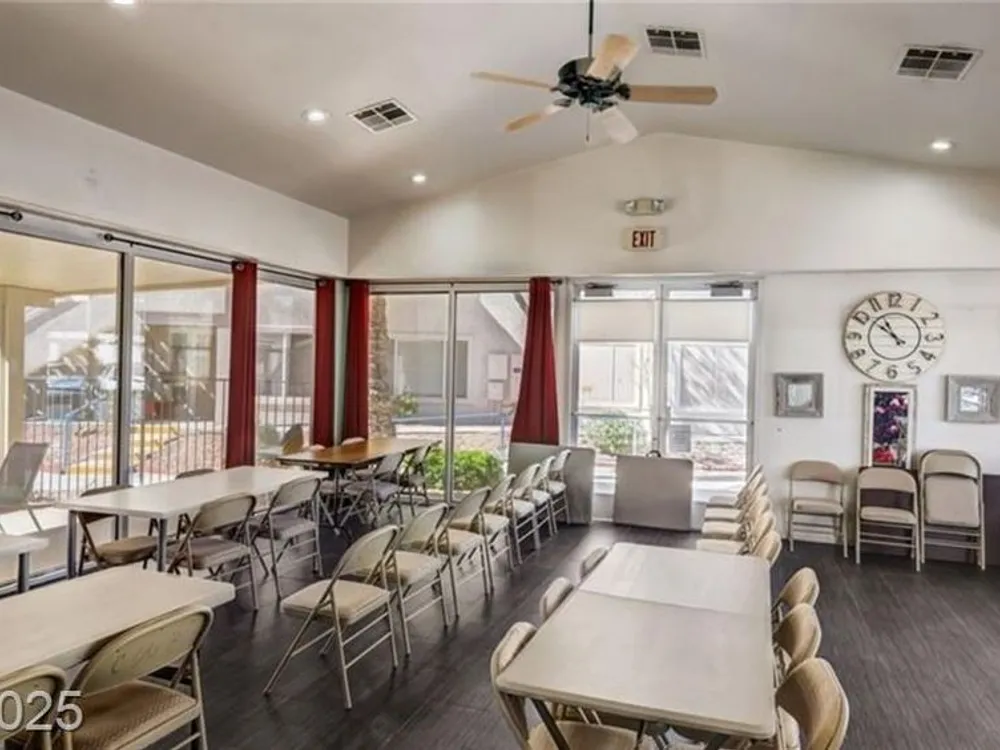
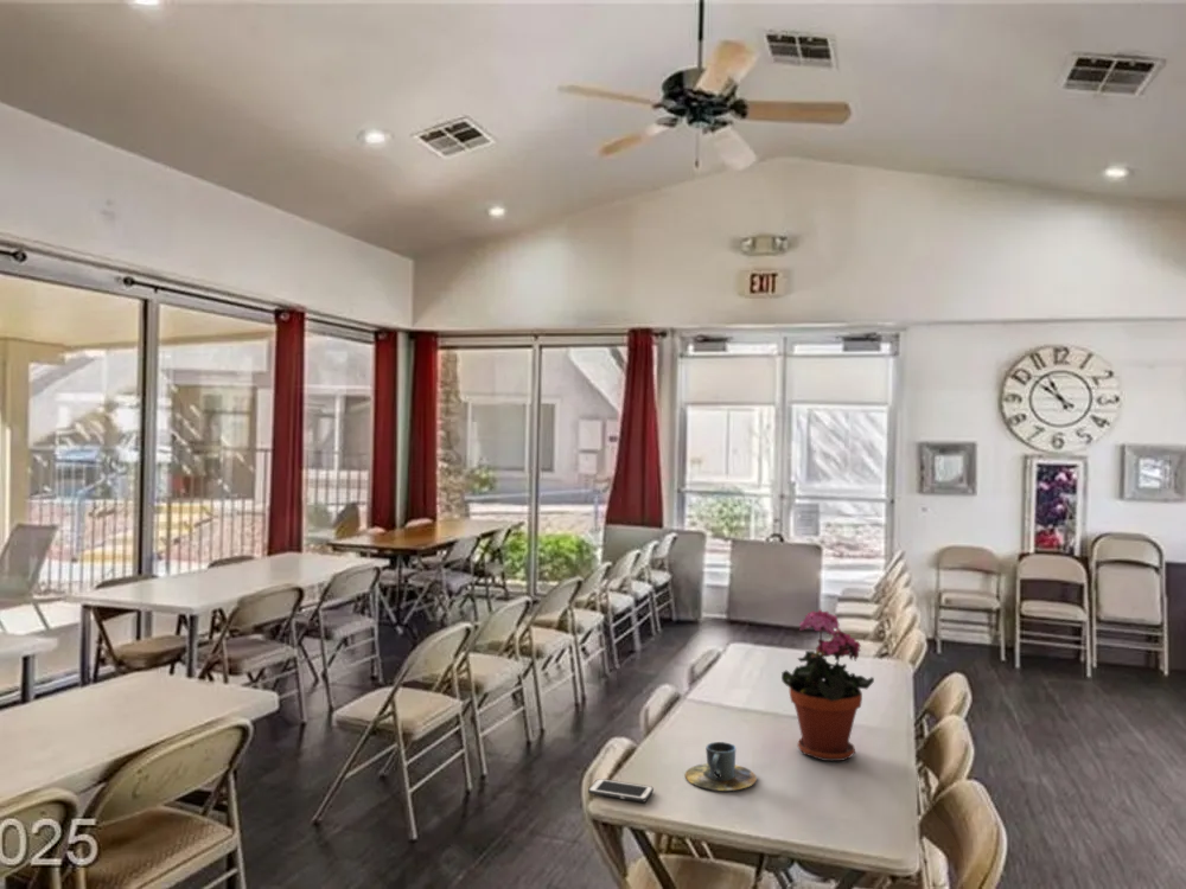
+ cell phone [587,778,655,802]
+ cup [684,741,758,792]
+ potted plant [780,608,875,762]
